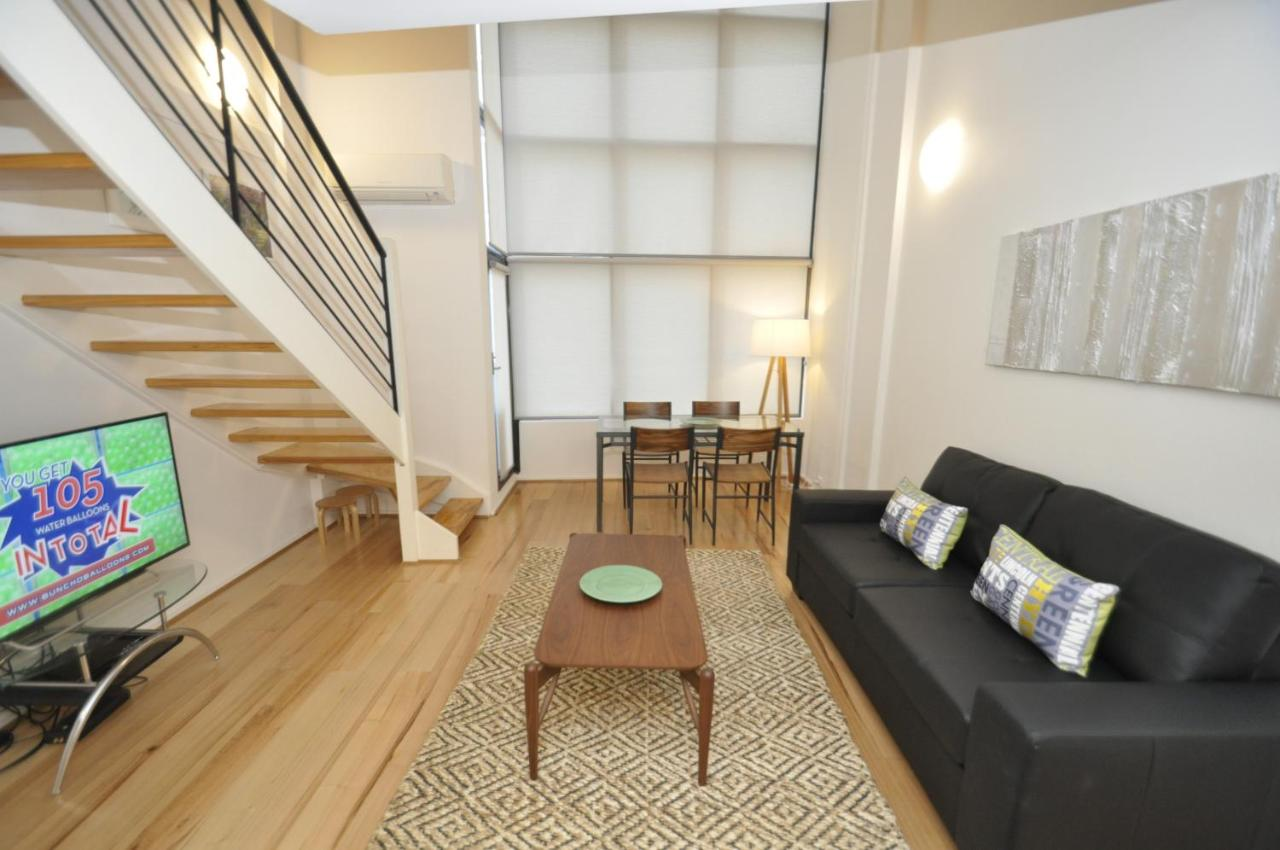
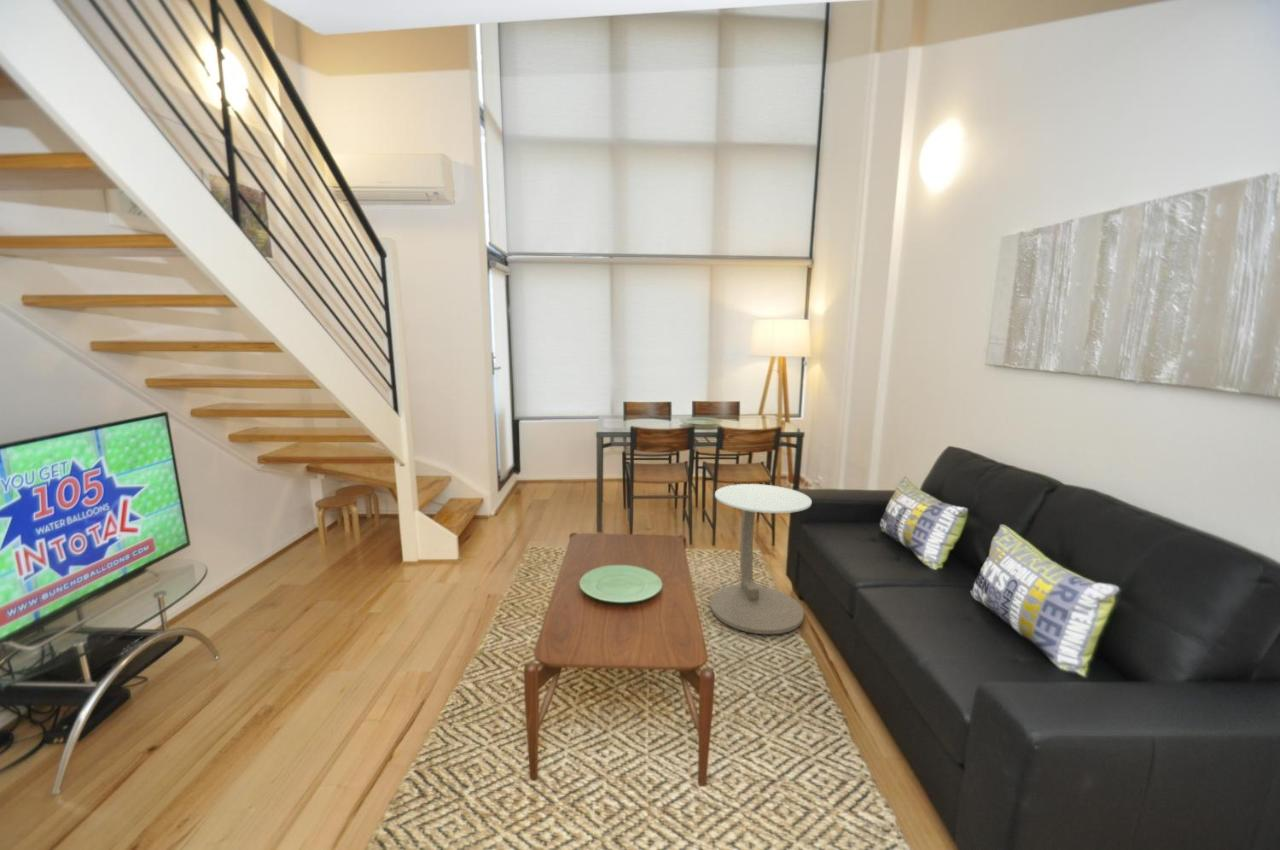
+ side table [709,483,813,635]
